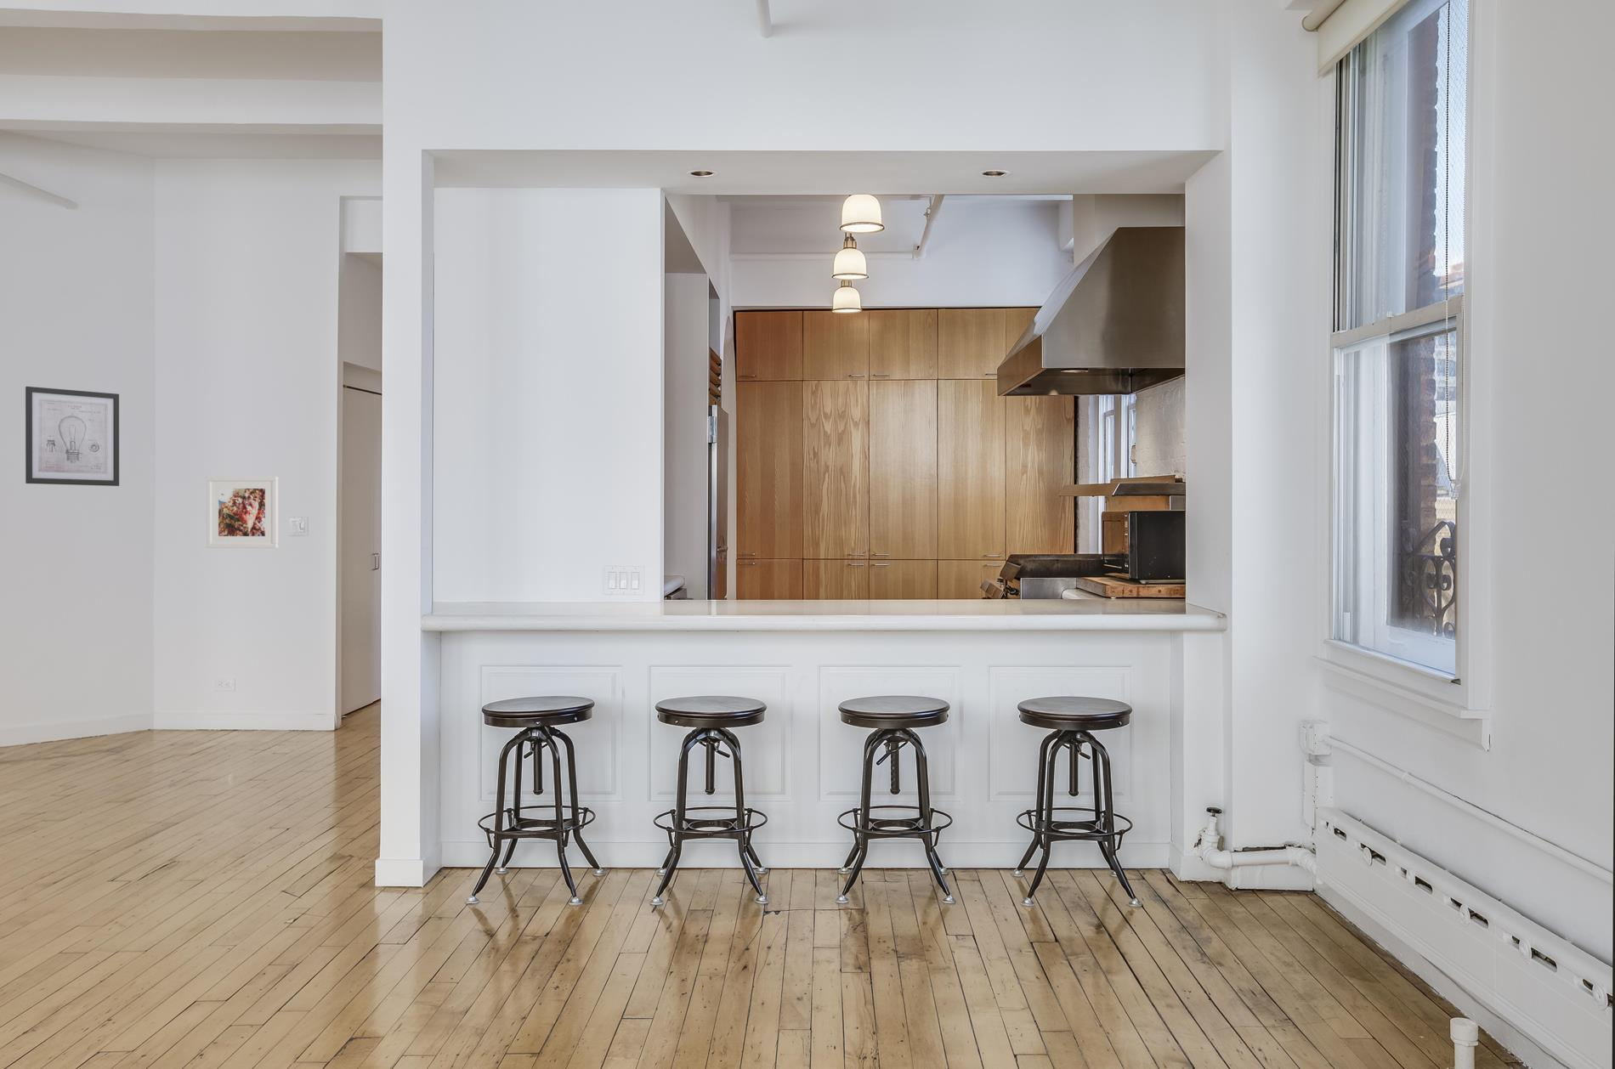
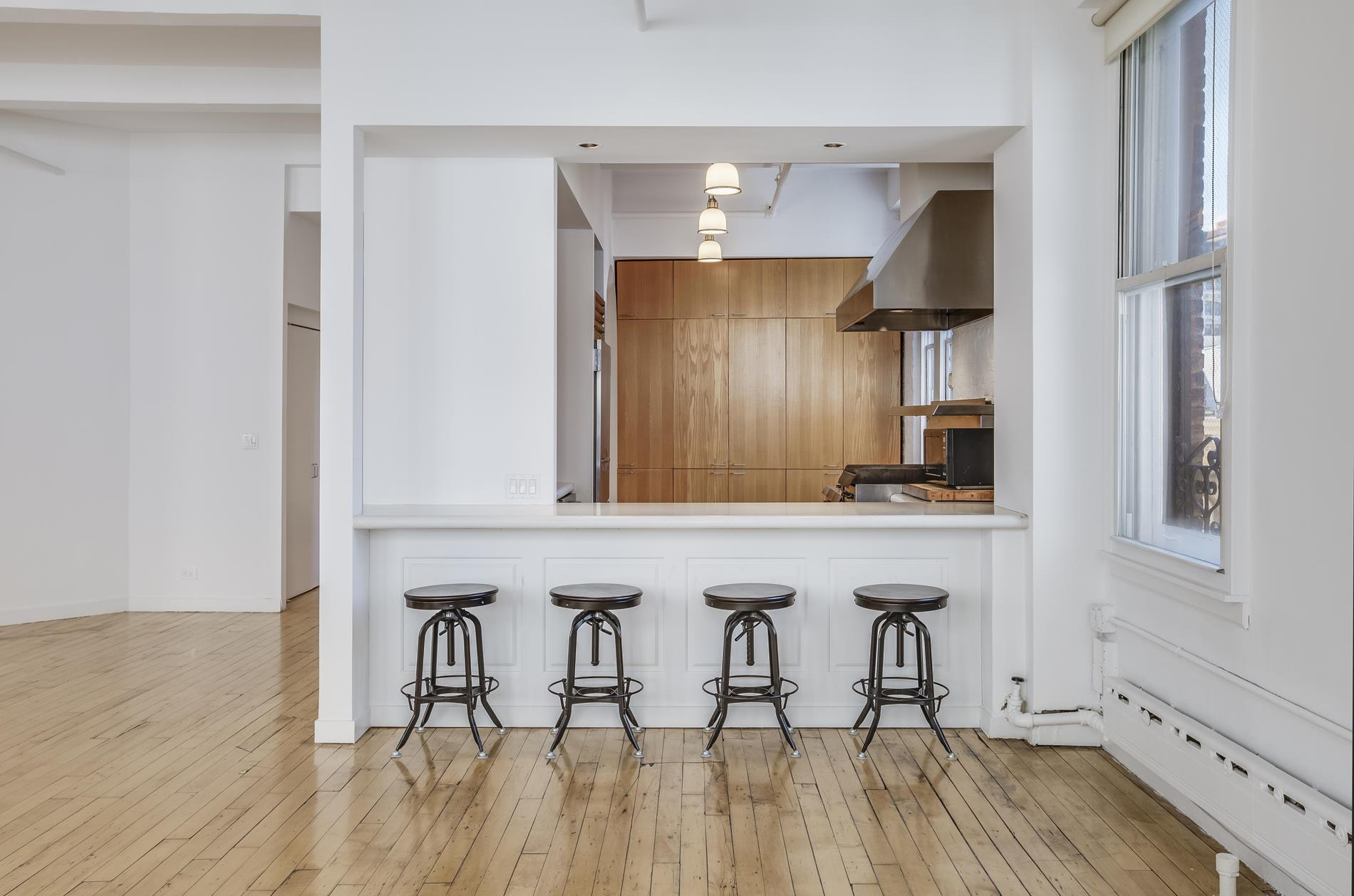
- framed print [205,476,279,549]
- wall art [25,385,119,487]
